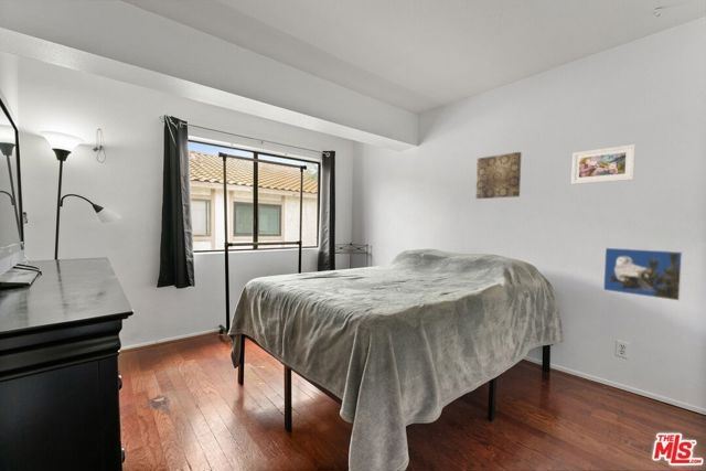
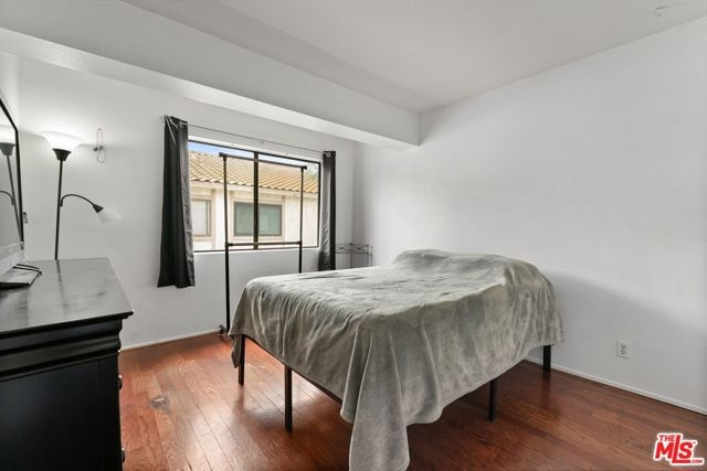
- wall art [475,151,523,200]
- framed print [570,143,637,185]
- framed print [602,246,684,302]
